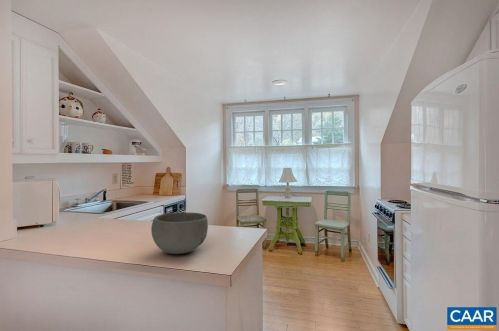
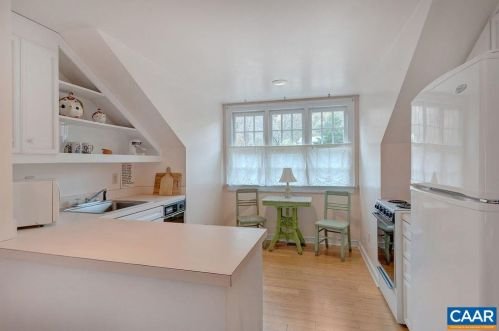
- bowl [150,211,209,255]
